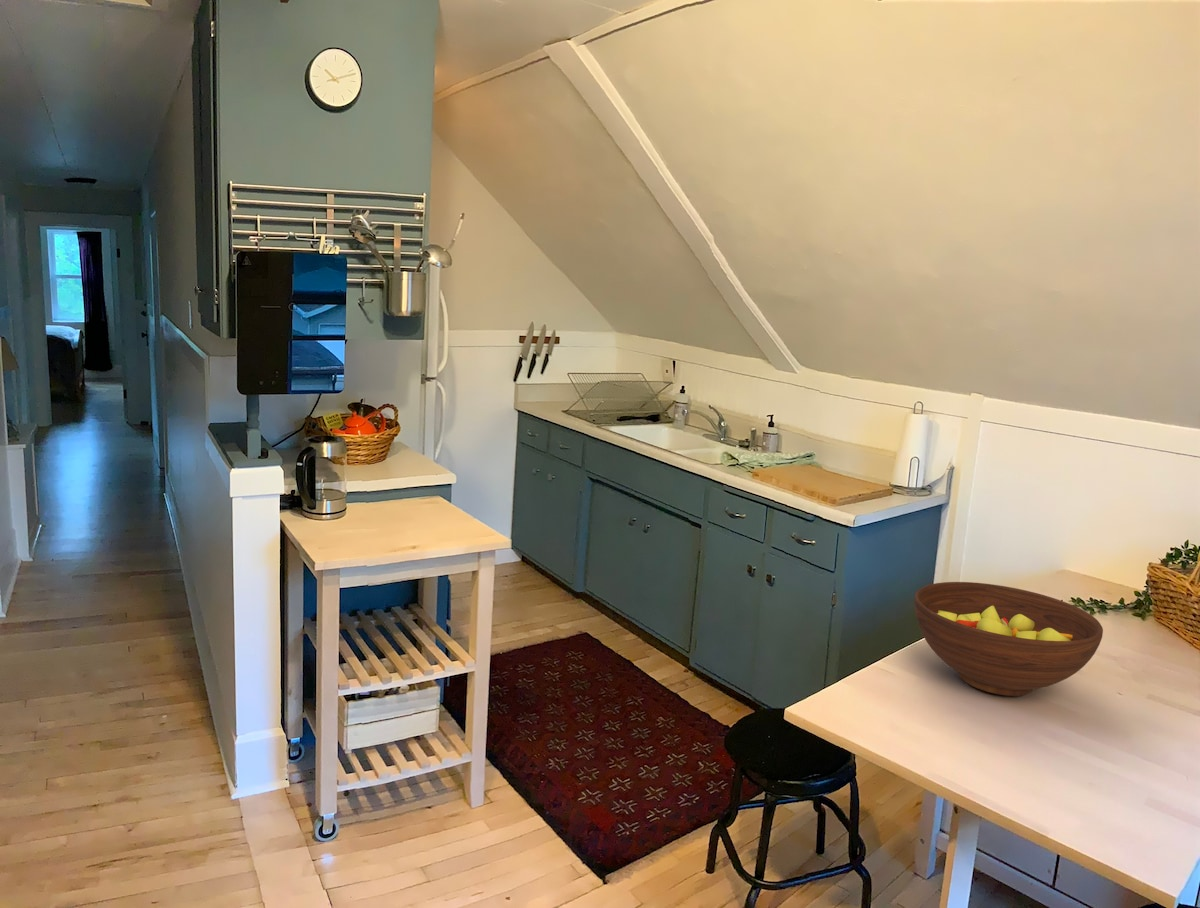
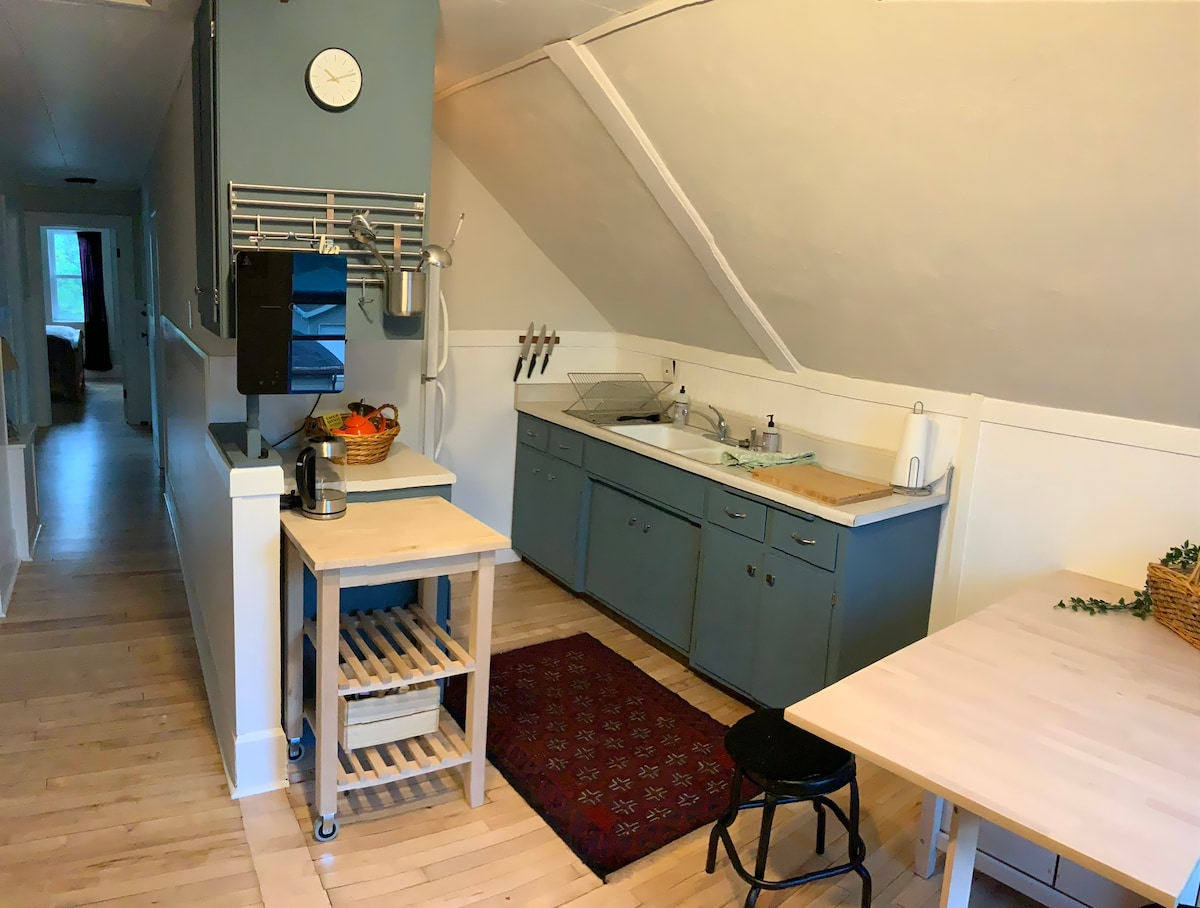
- fruit bowl [913,581,1104,697]
